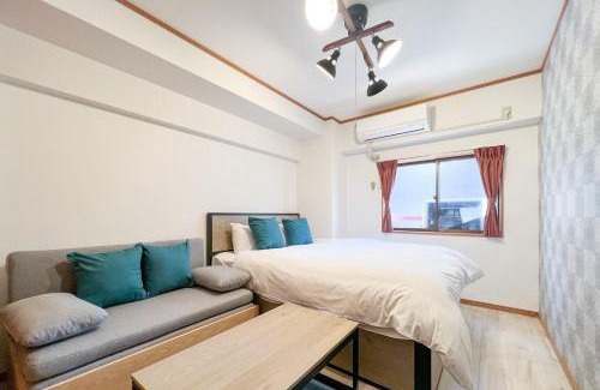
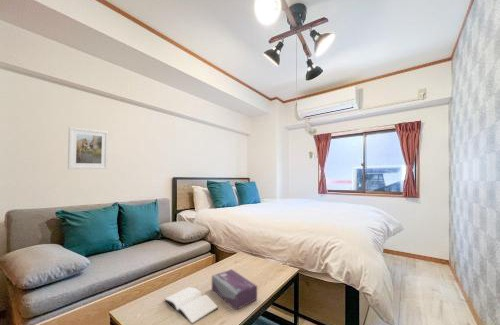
+ book [163,286,219,325]
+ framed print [67,126,109,170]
+ tissue box [211,268,258,311]
